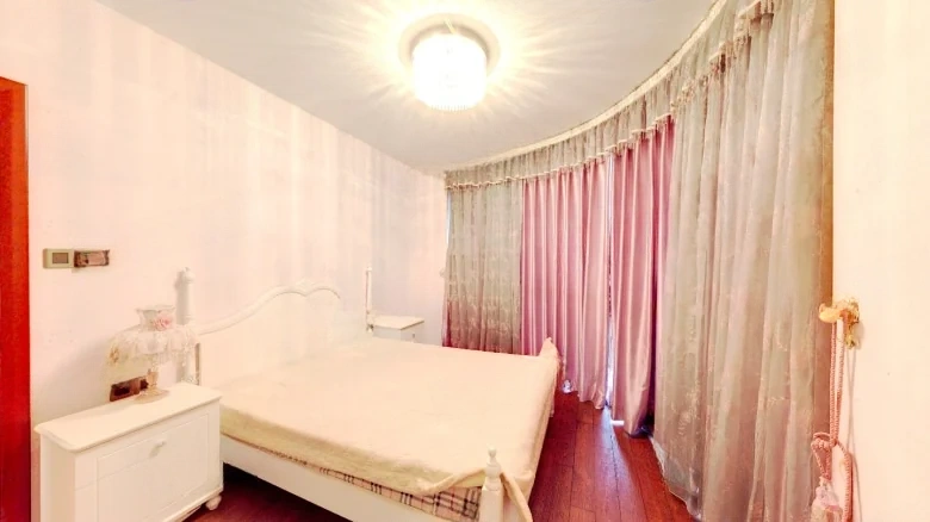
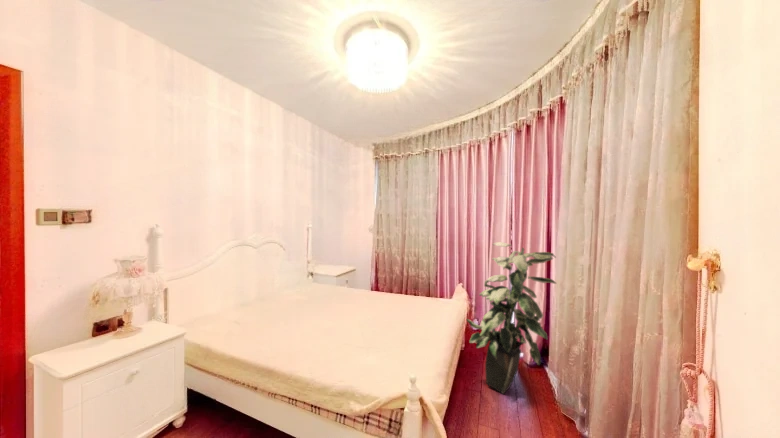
+ indoor plant [465,241,557,395]
